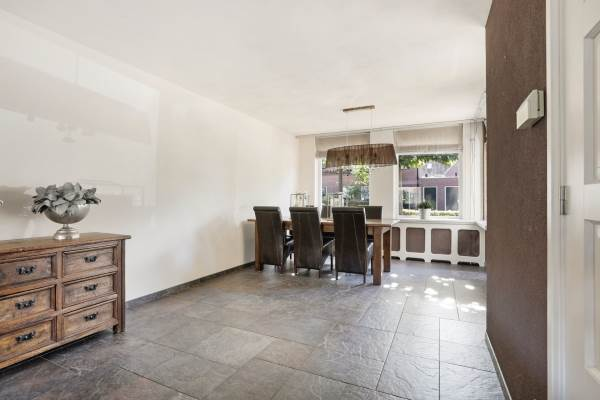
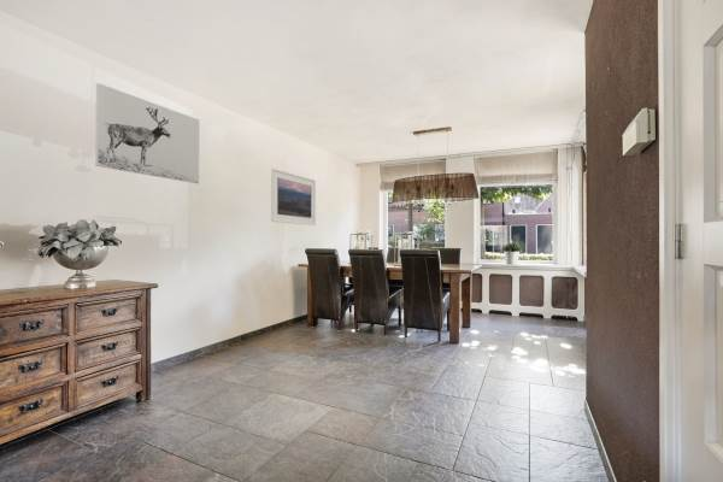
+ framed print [270,167,317,227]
+ wall art [94,82,200,184]
